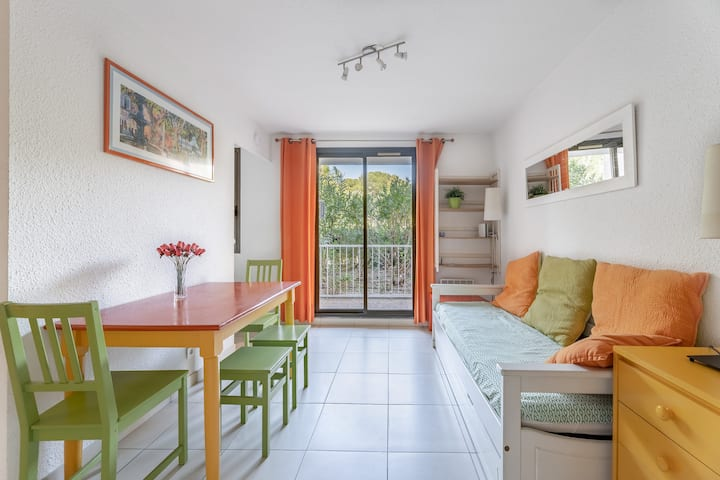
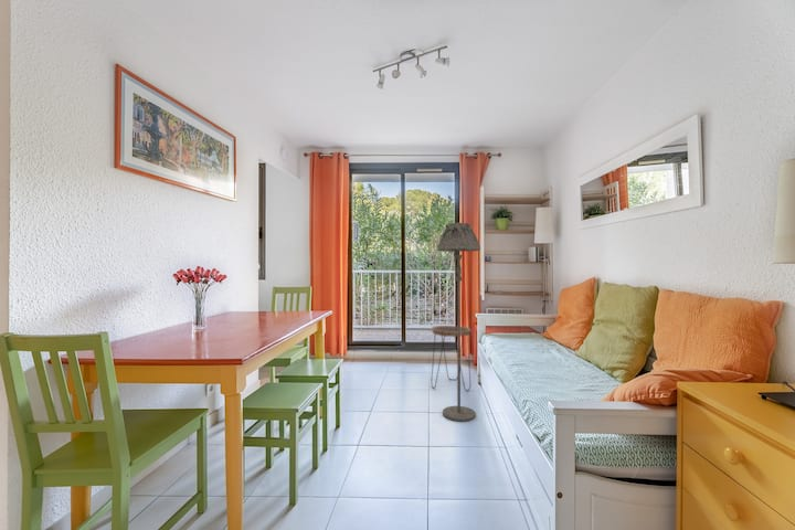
+ side table [430,325,473,392]
+ floor lamp [436,222,481,423]
